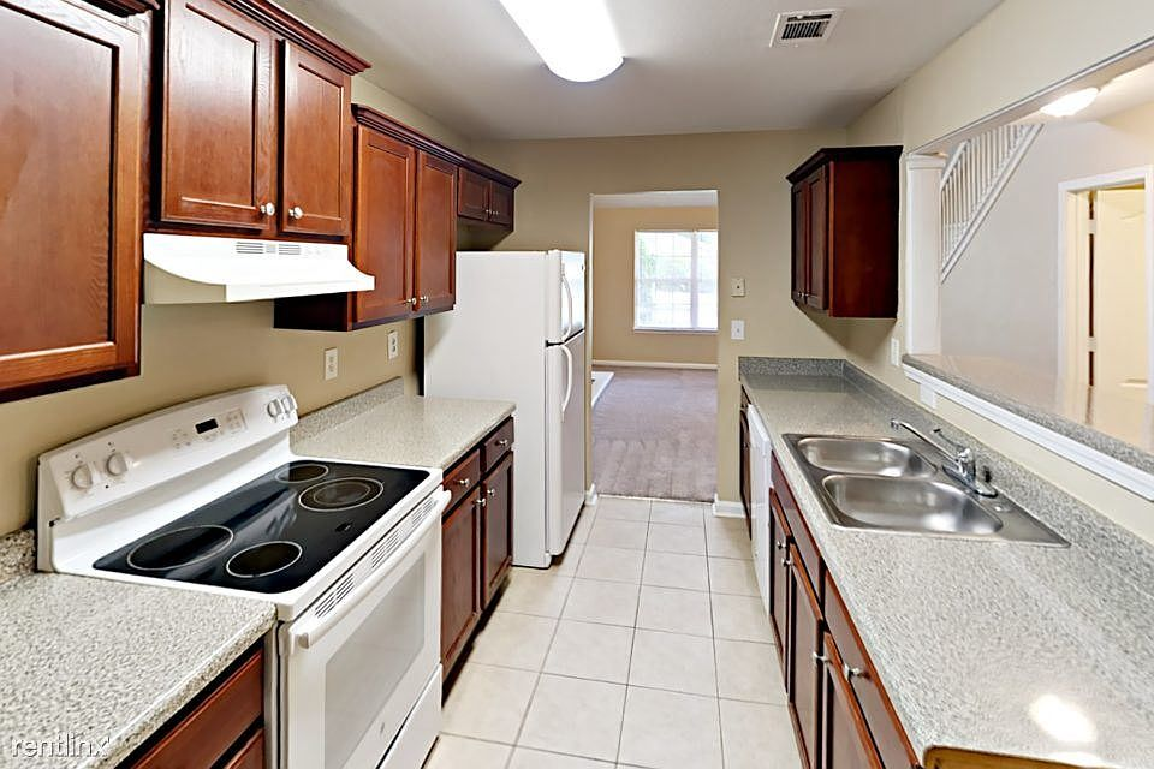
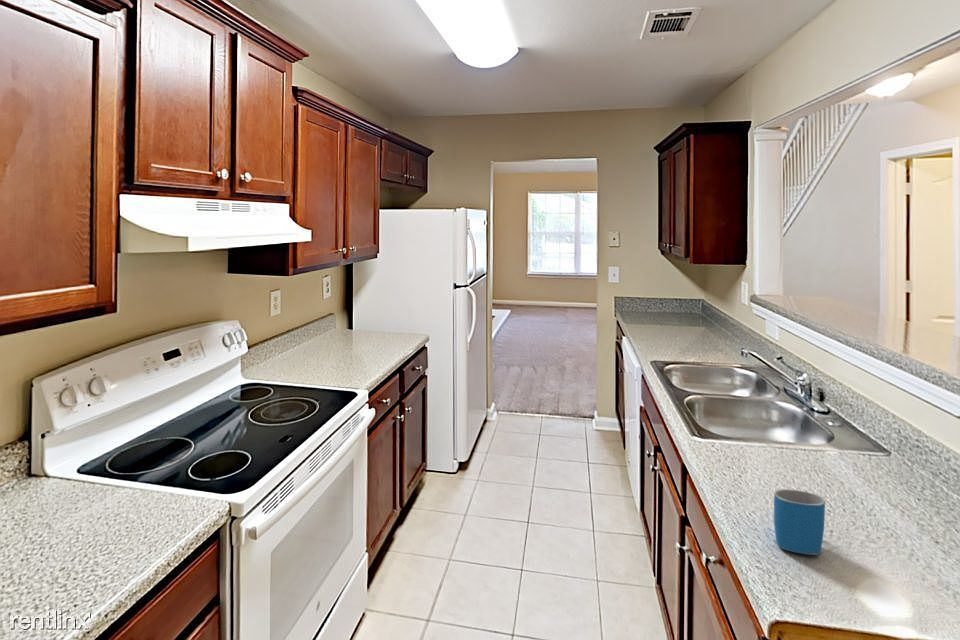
+ mug [773,488,826,556]
